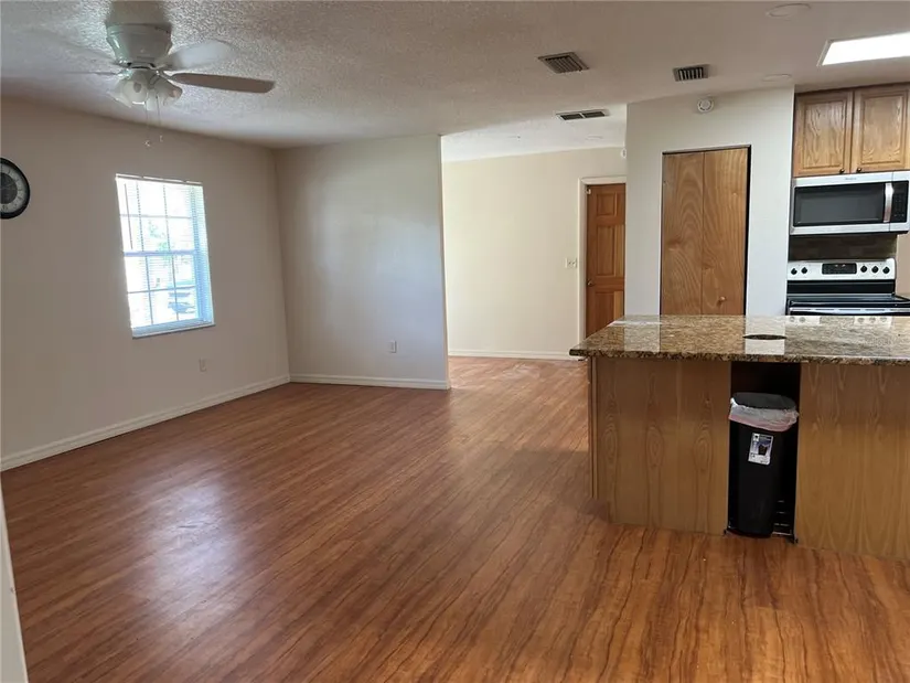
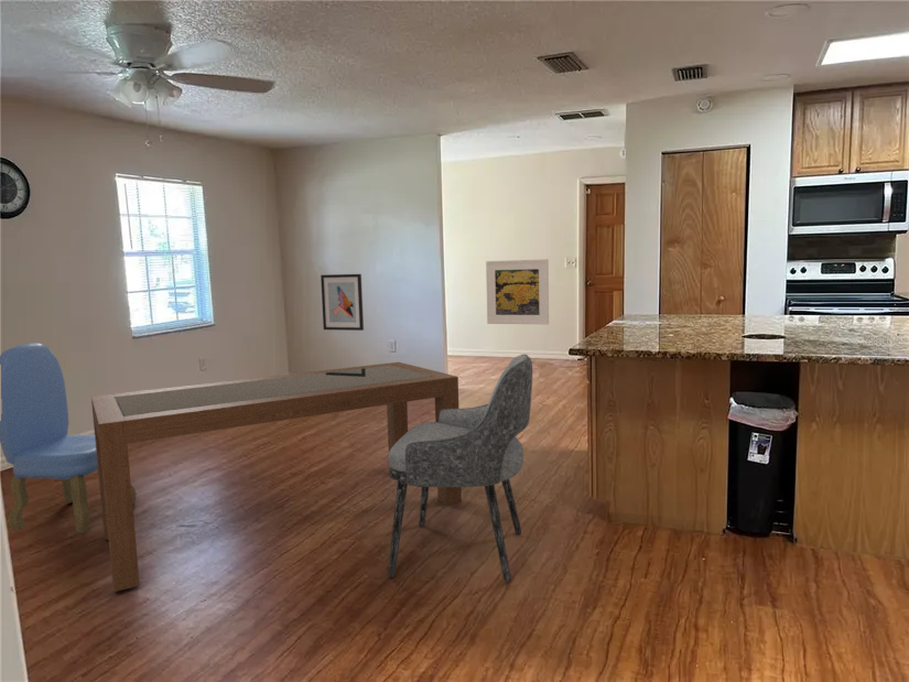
+ dining chair [0,342,138,534]
+ dining table [90,361,463,593]
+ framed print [485,258,550,325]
+ dining chair [387,354,533,584]
+ wall art [320,273,365,332]
